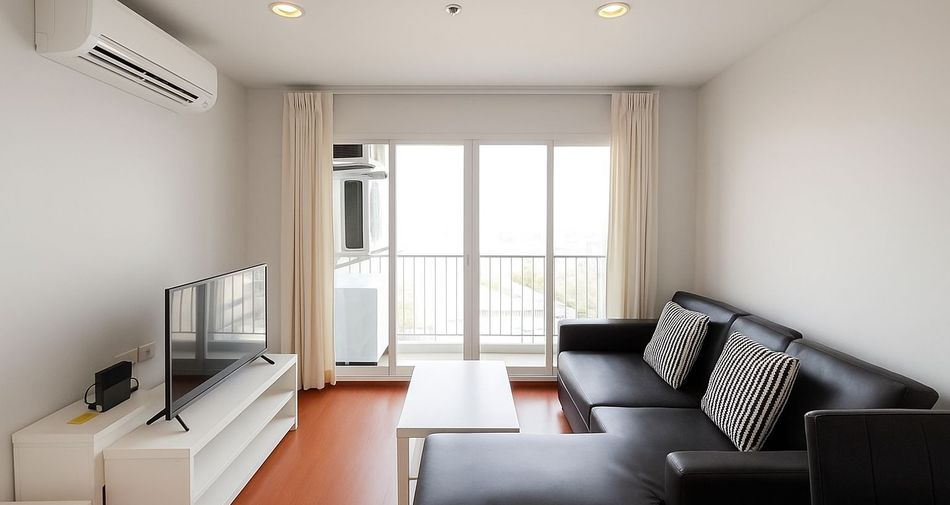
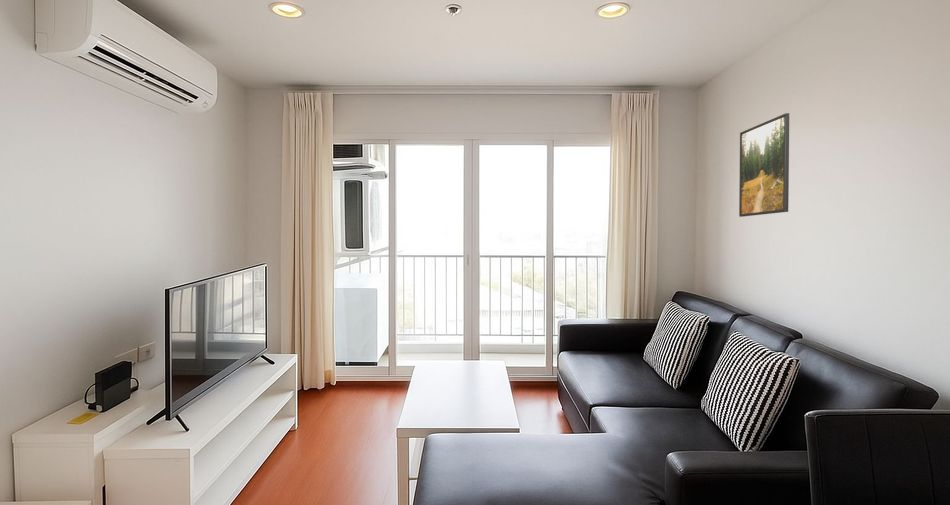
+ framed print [738,112,790,218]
